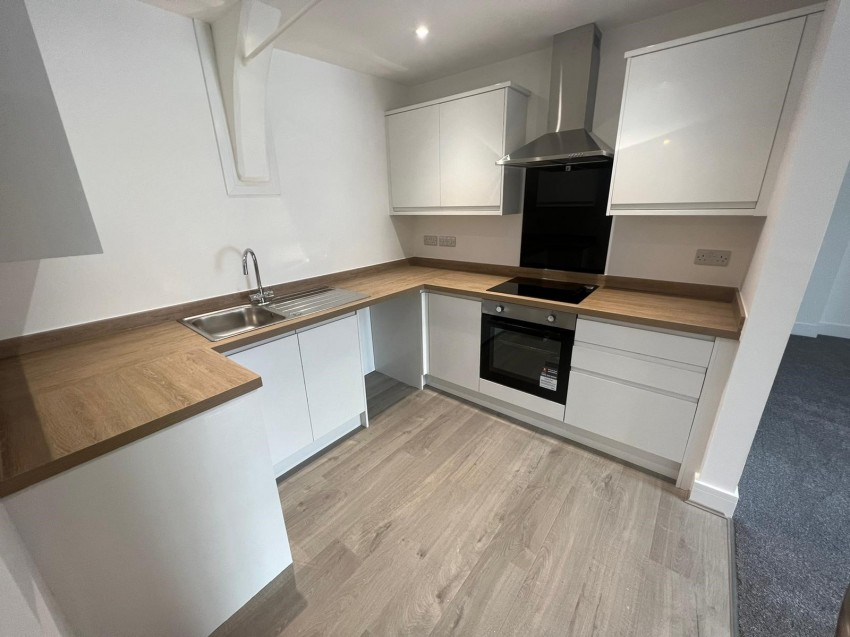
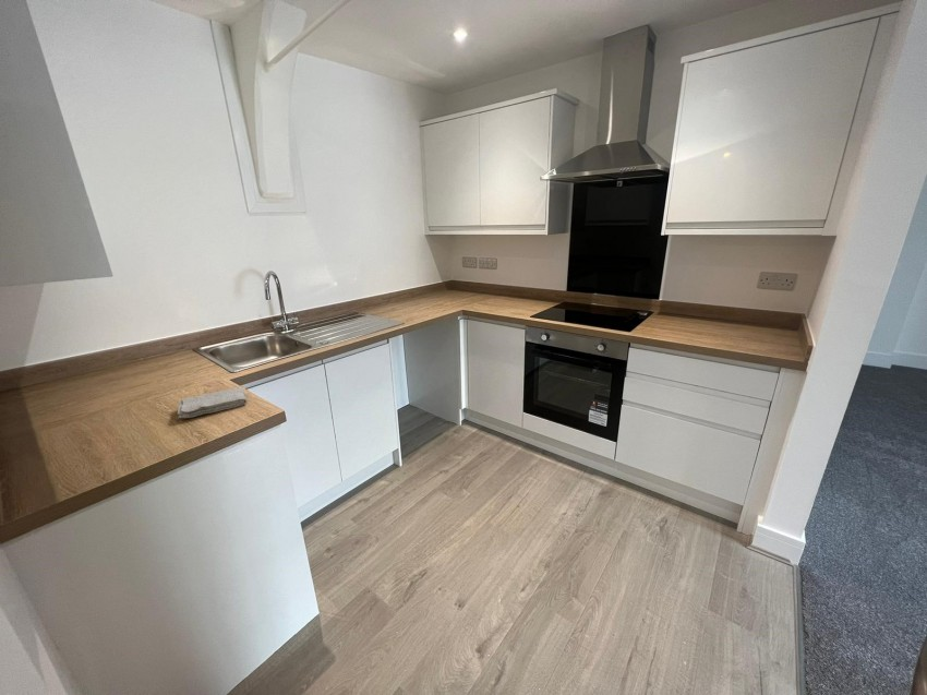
+ washcloth [177,387,249,419]
